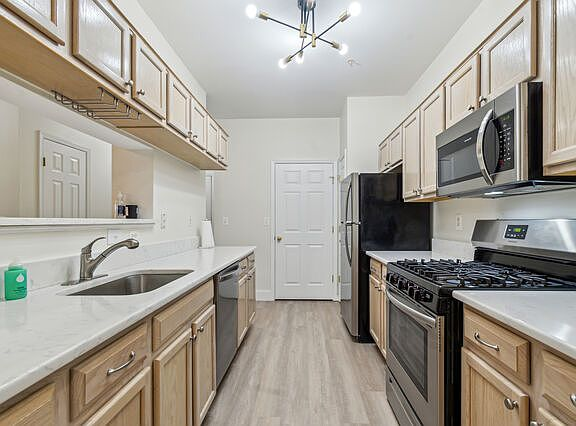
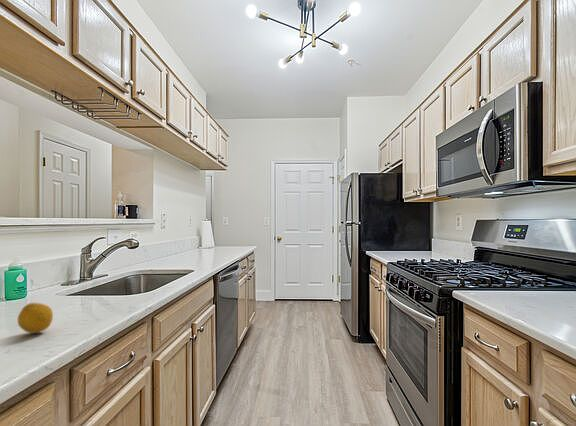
+ fruit [17,302,54,334]
